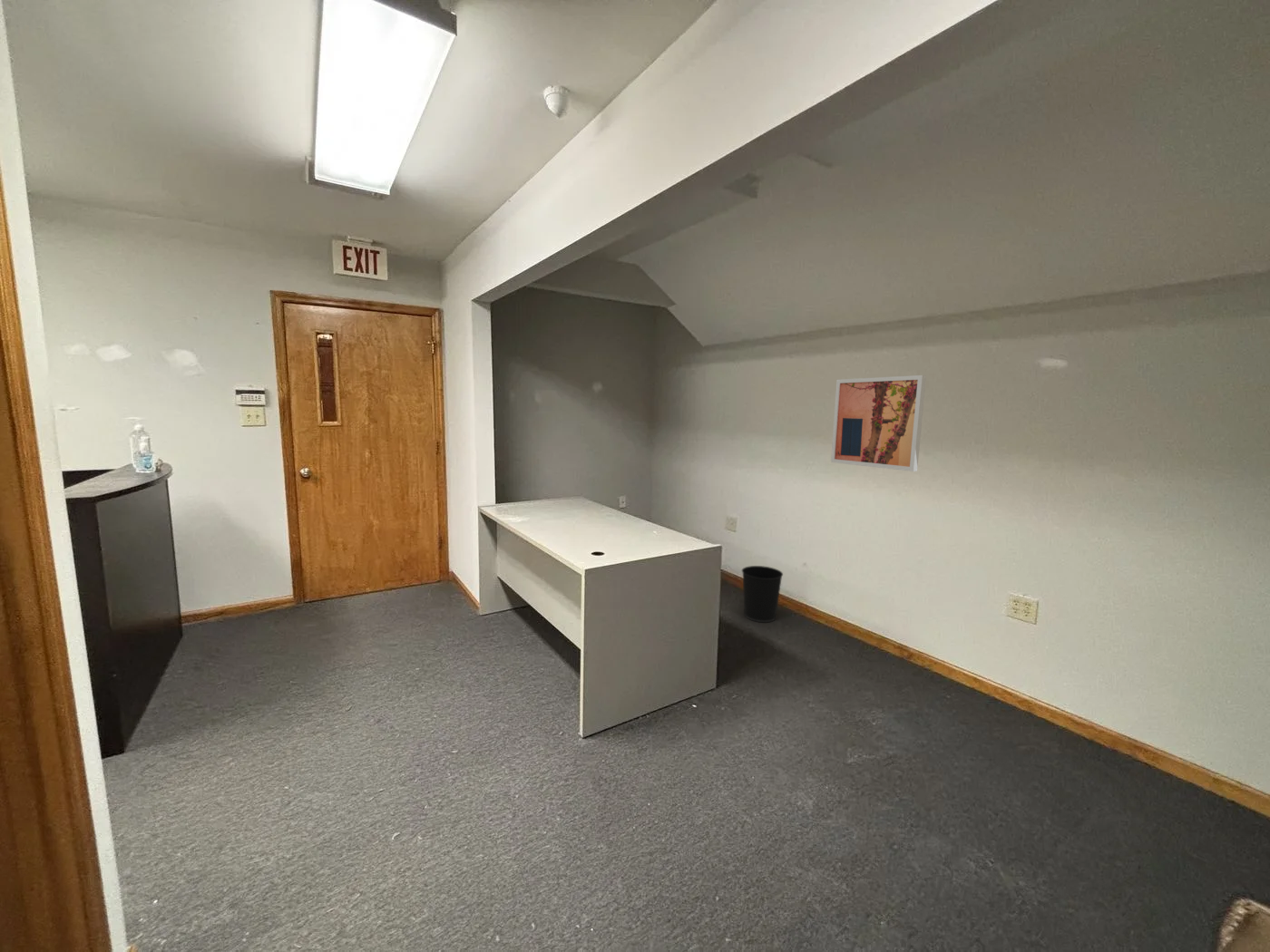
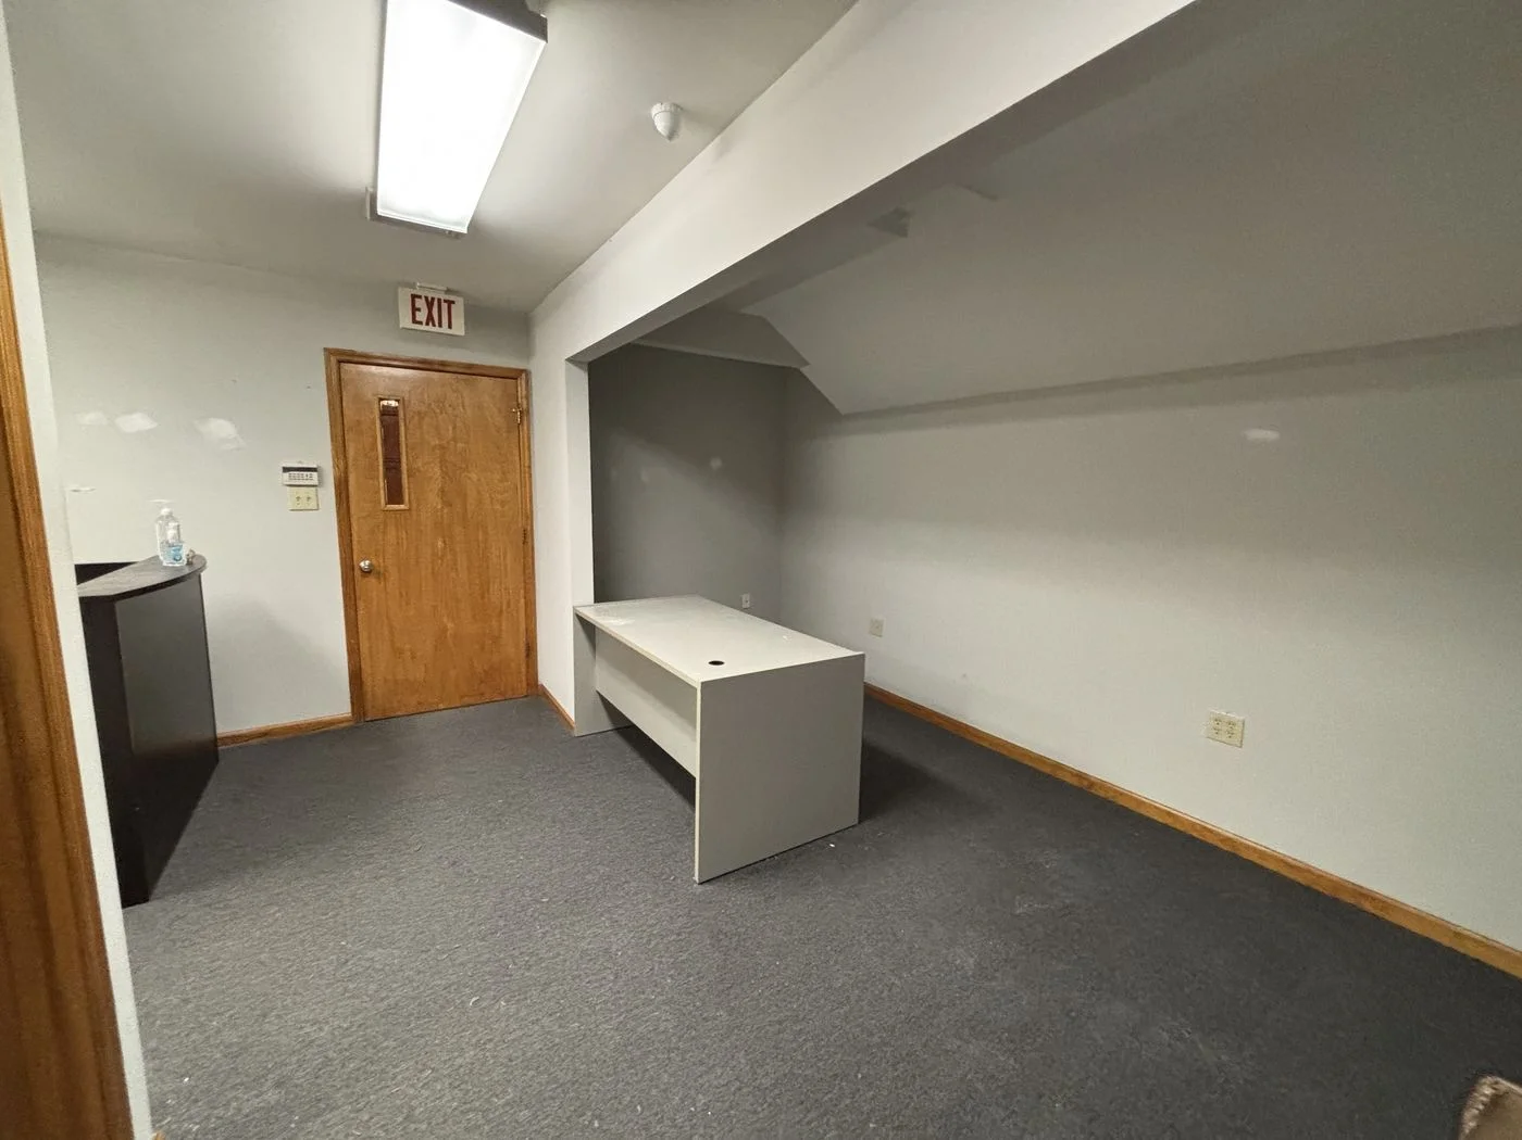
- wall art [830,374,927,472]
- wastebasket [741,565,784,623]
